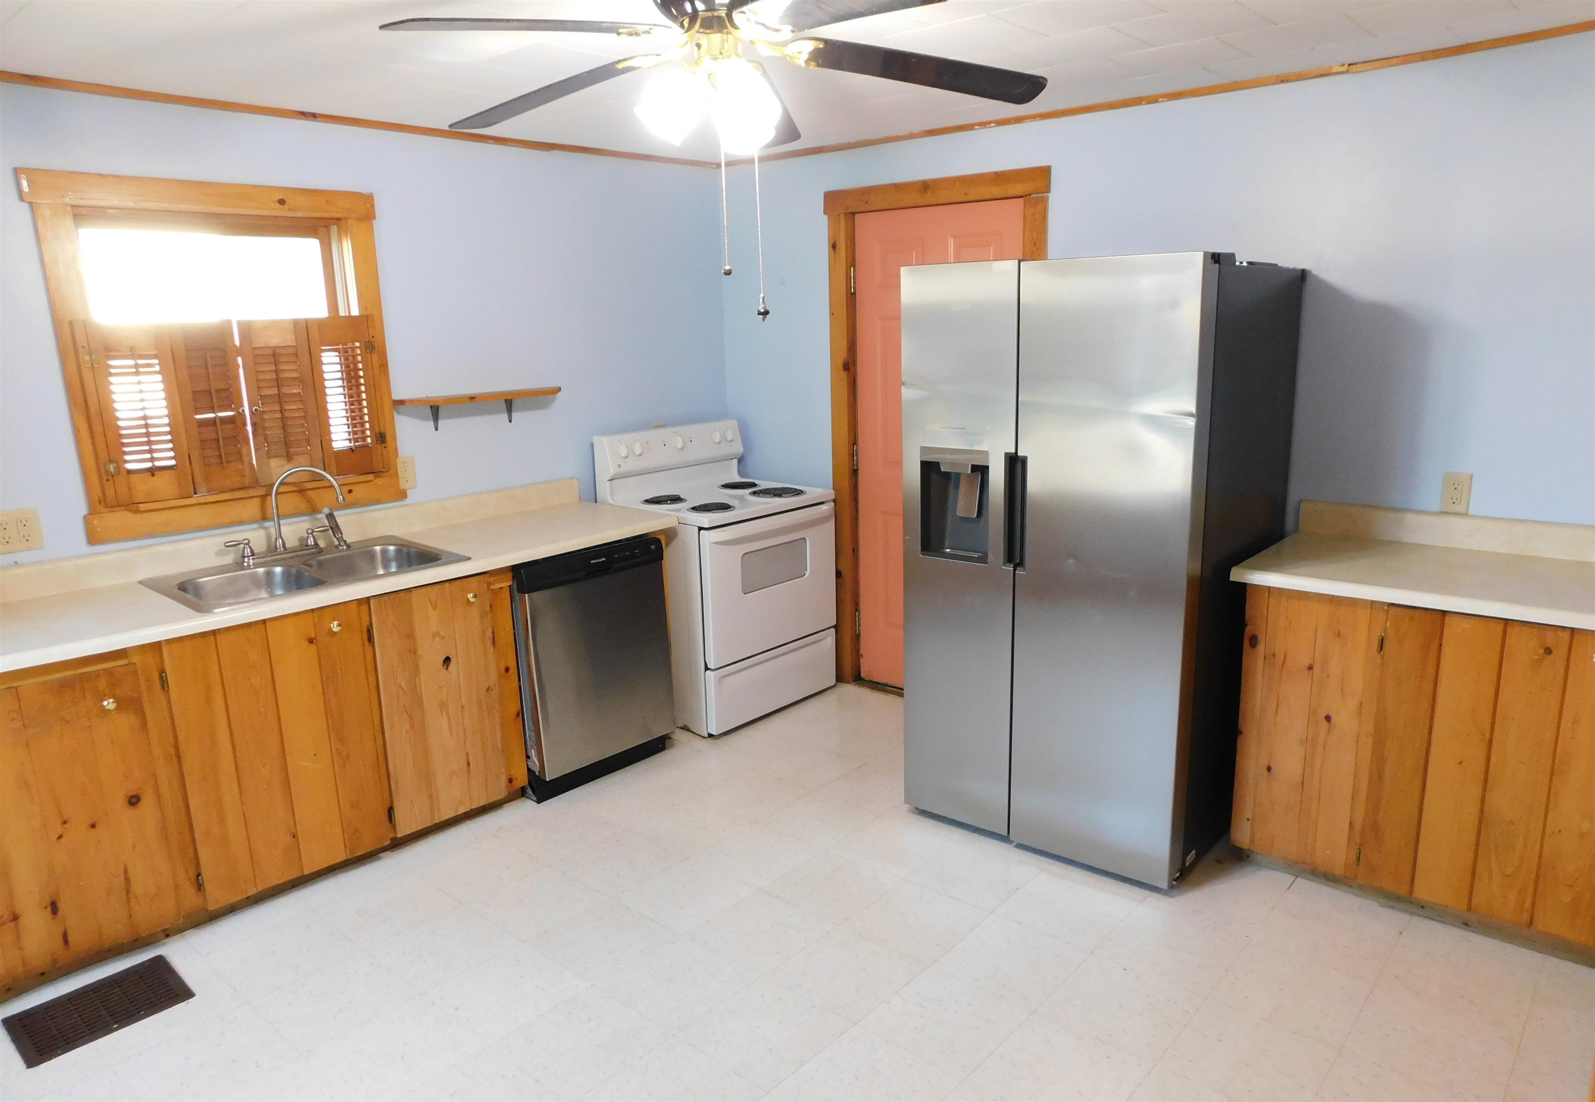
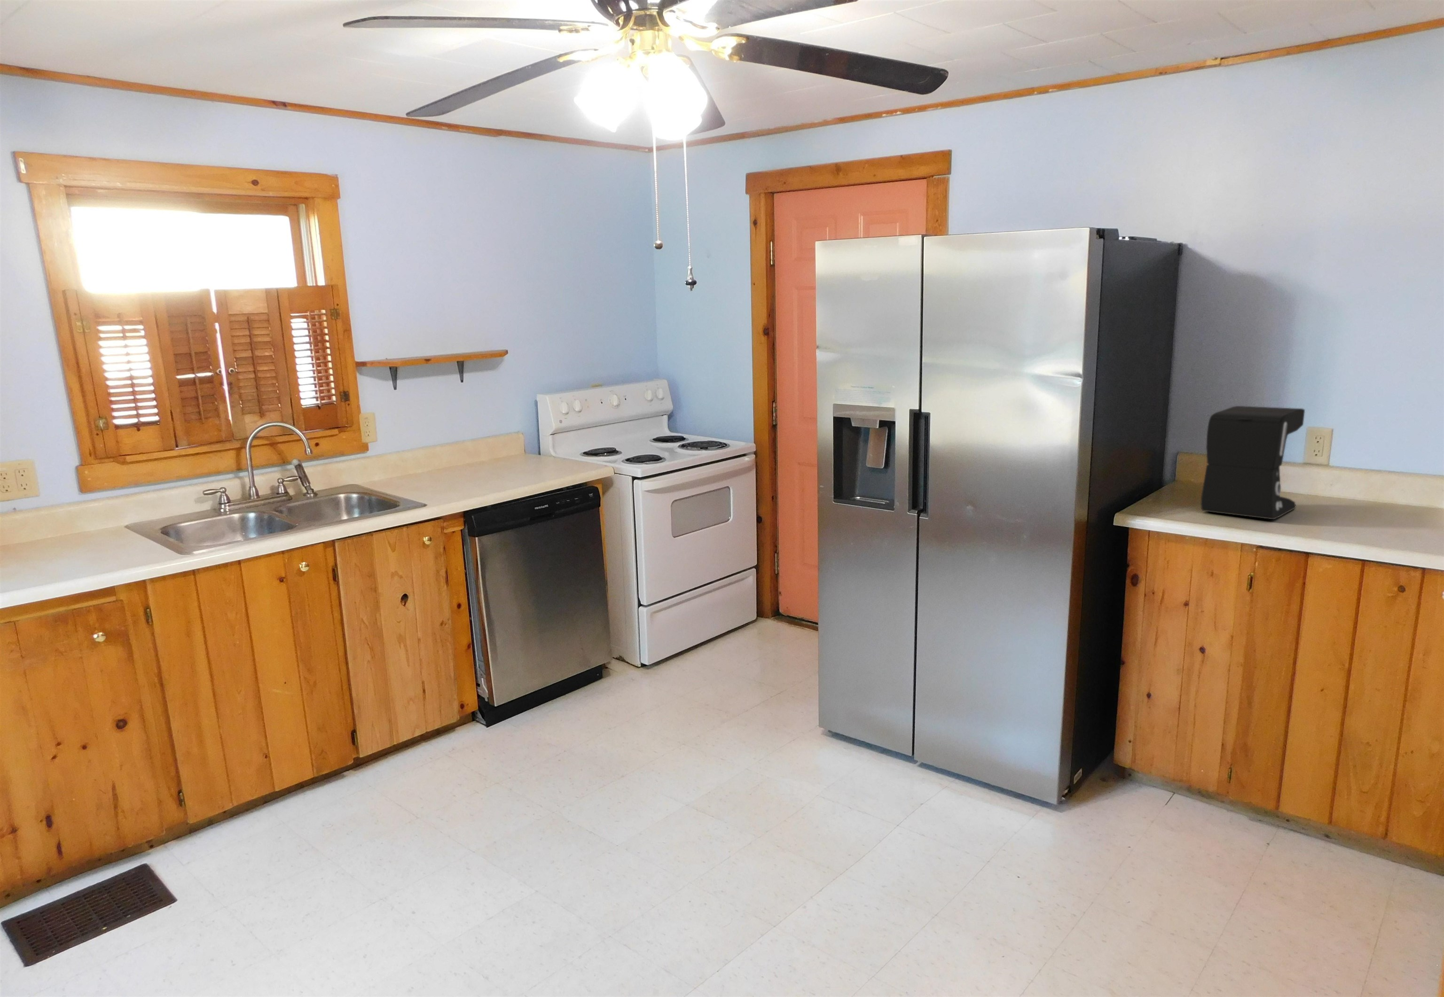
+ coffee maker [1200,406,1306,520]
